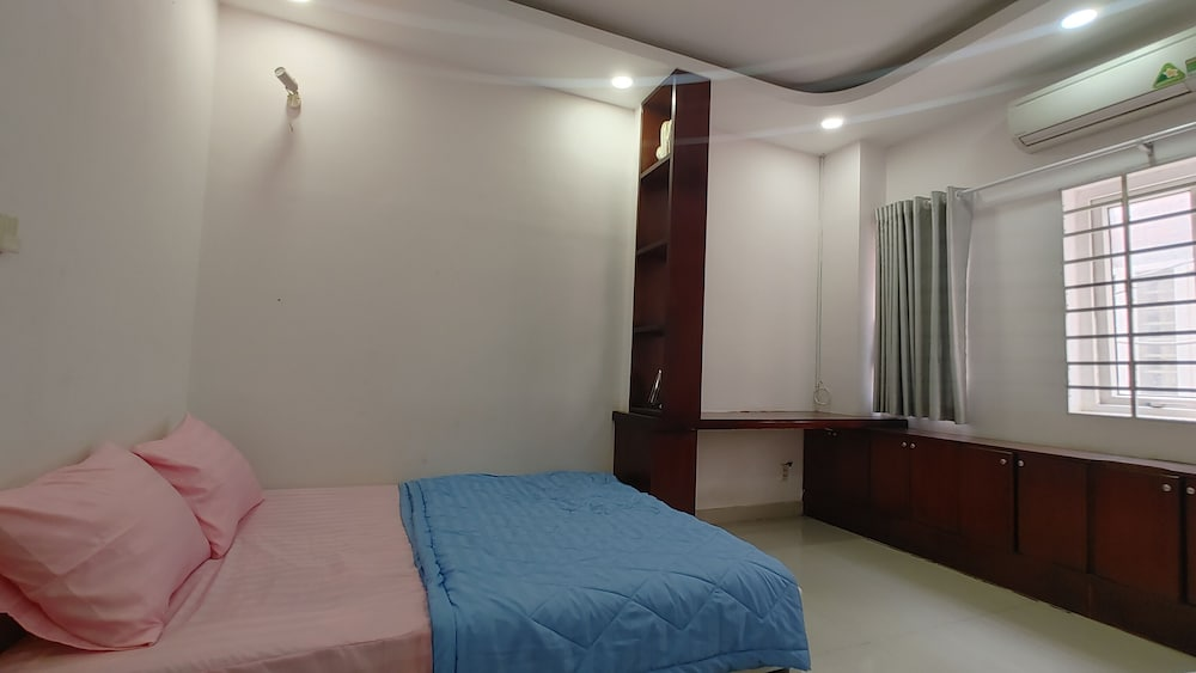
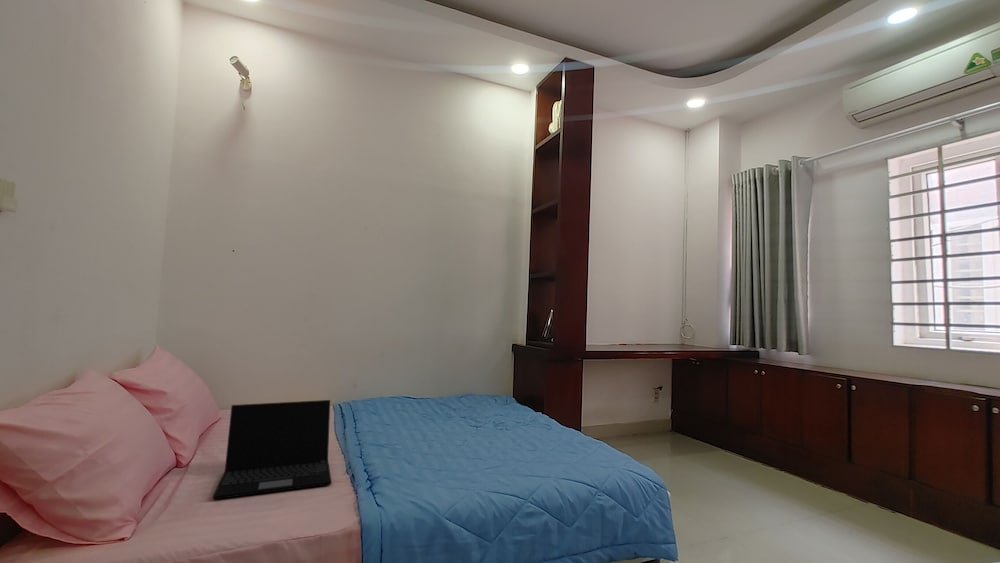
+ laptop [212,399,332,500]
